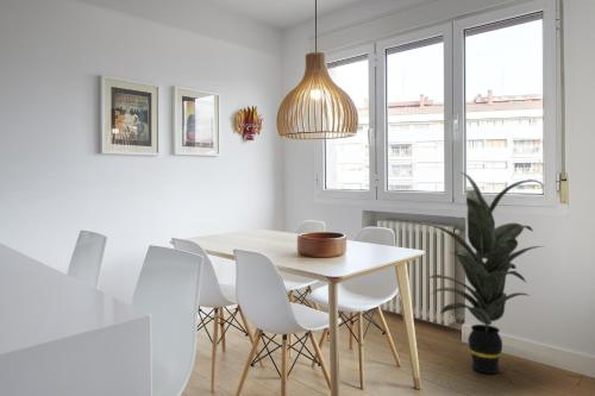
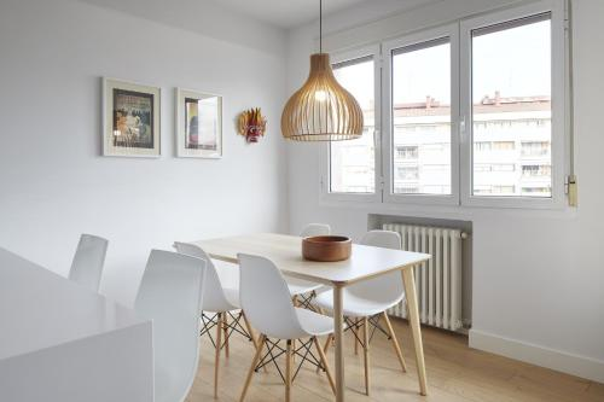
- indoor plant [409,171,545,375]
